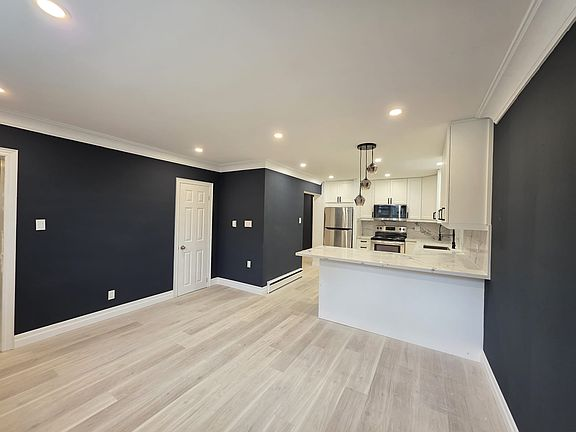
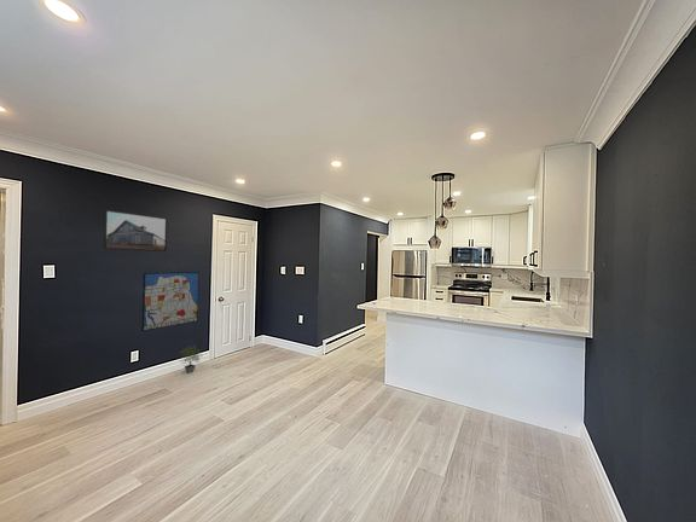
+ potted plant [176,343,203,375]
+ wall art [140,271,201,332]
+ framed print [103,208,168,253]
